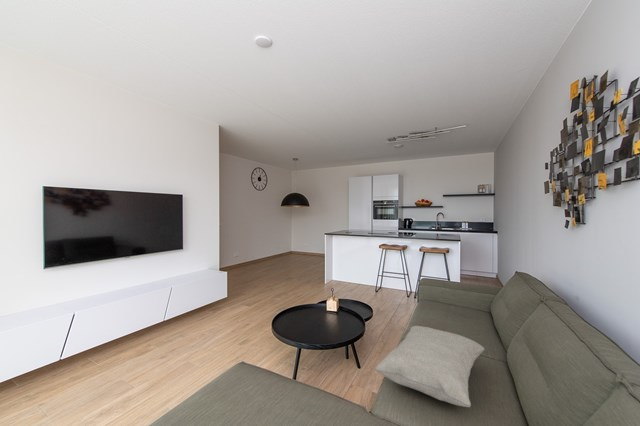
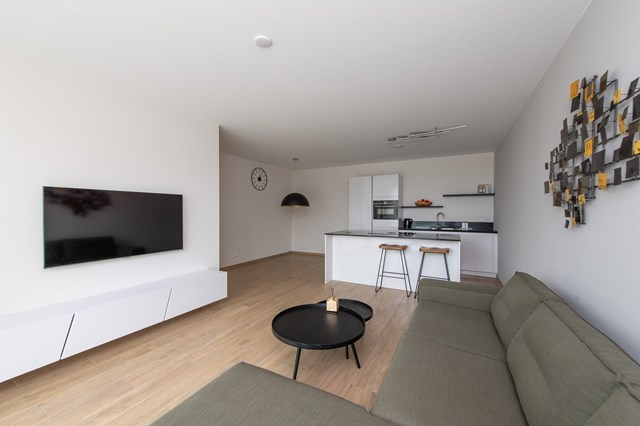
- cushion [374,325,485,408]
